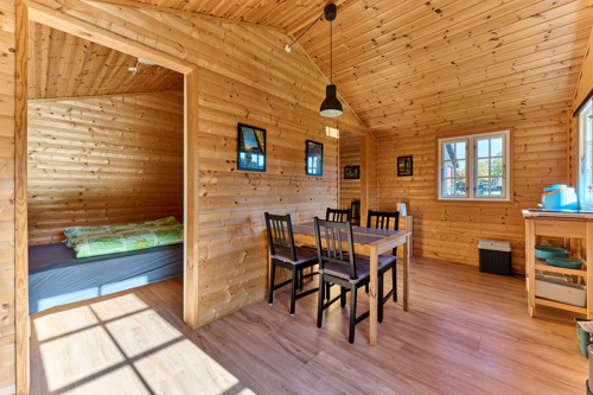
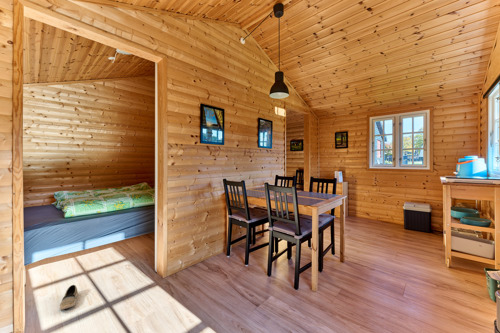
+ shoe [59,284,79,311]
